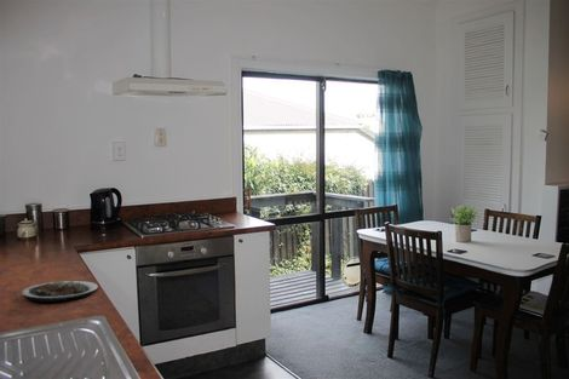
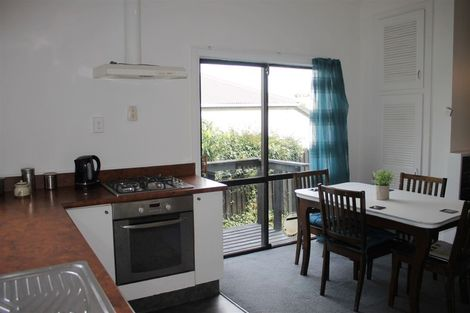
- plate [21,280,99,303]
